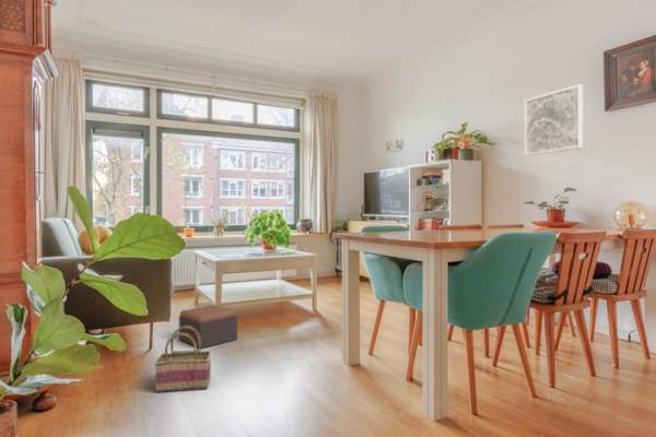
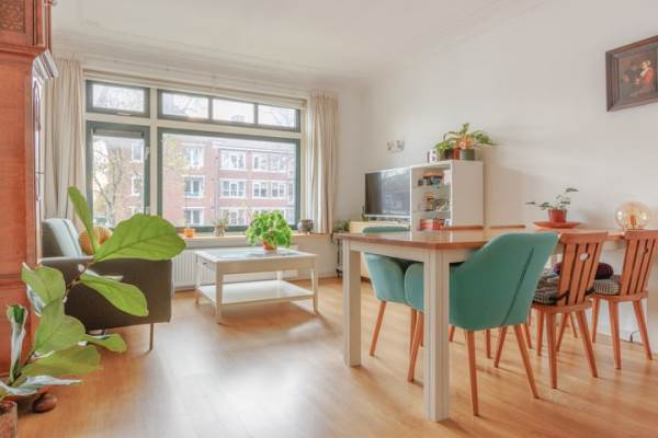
- wall art [523,83,584,157]
- basket [153,326,212,393]
- footstool [178,304,238,350]
